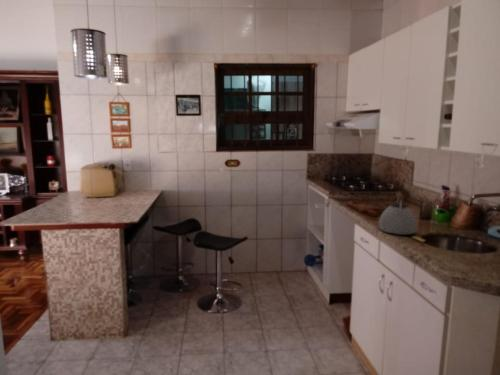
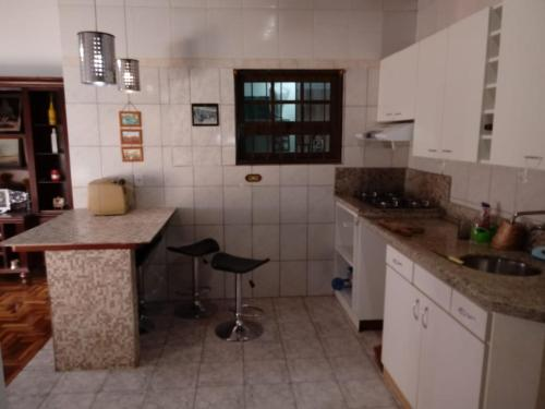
- kettle [378,191,418,235]
